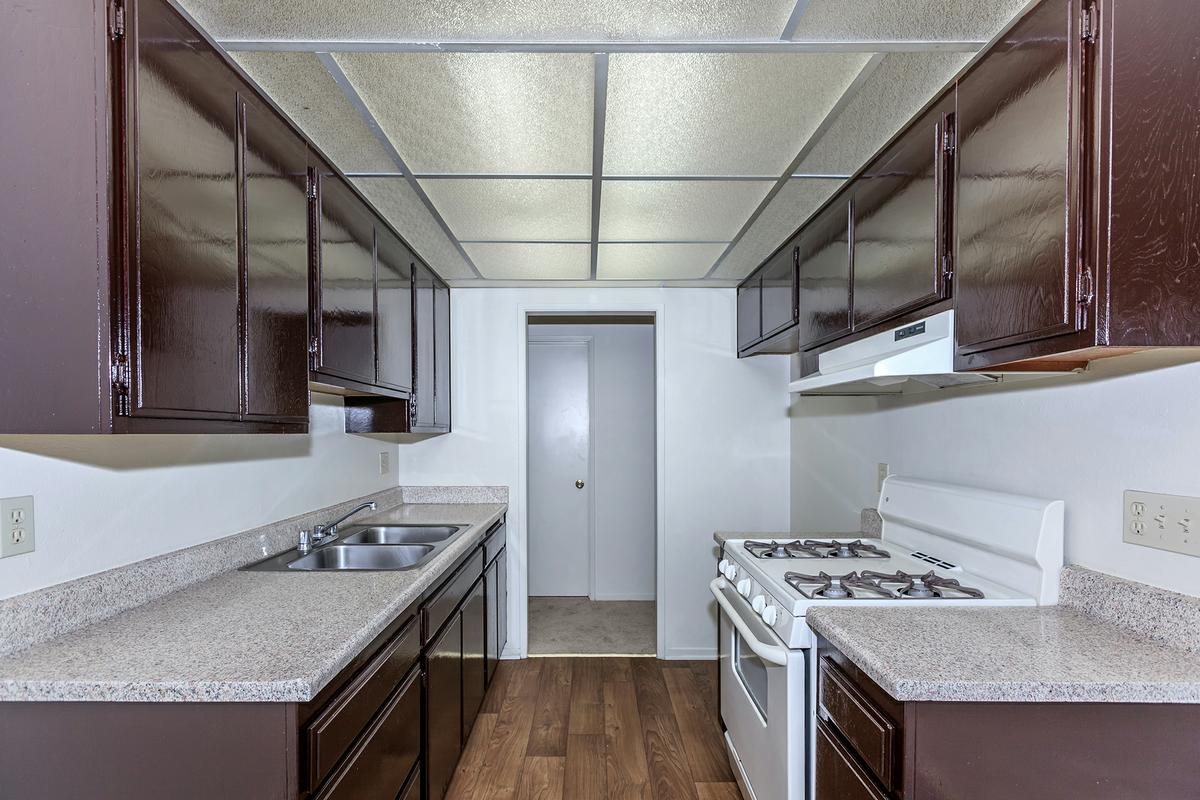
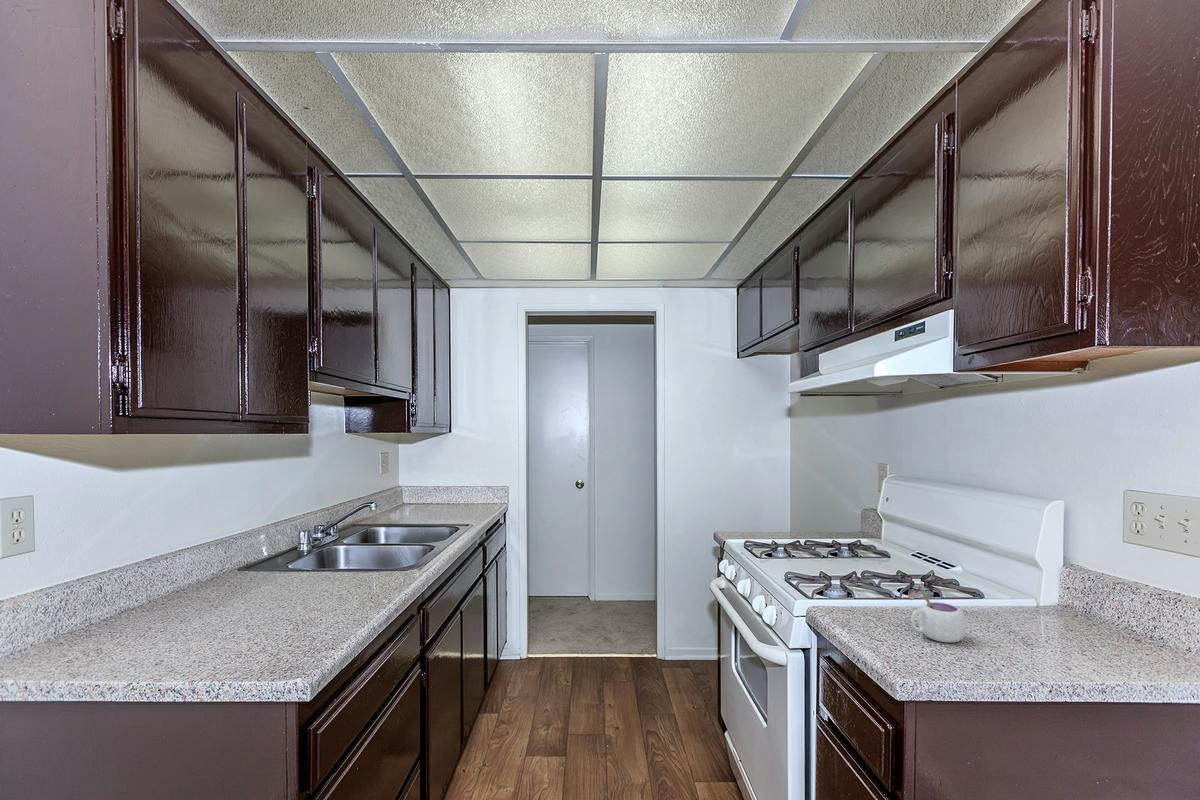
+ mug [907,585,967,644]
